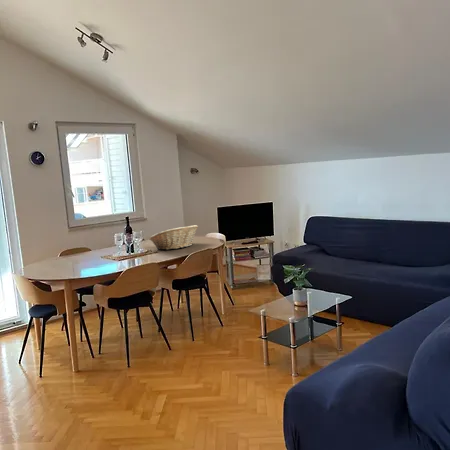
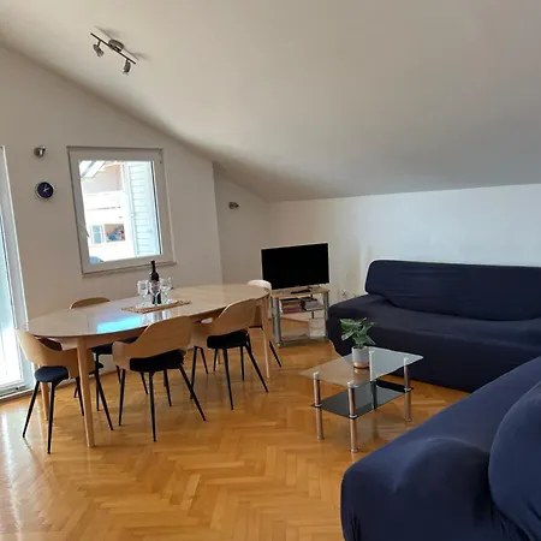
- fruit basket [148,224,199,251]
